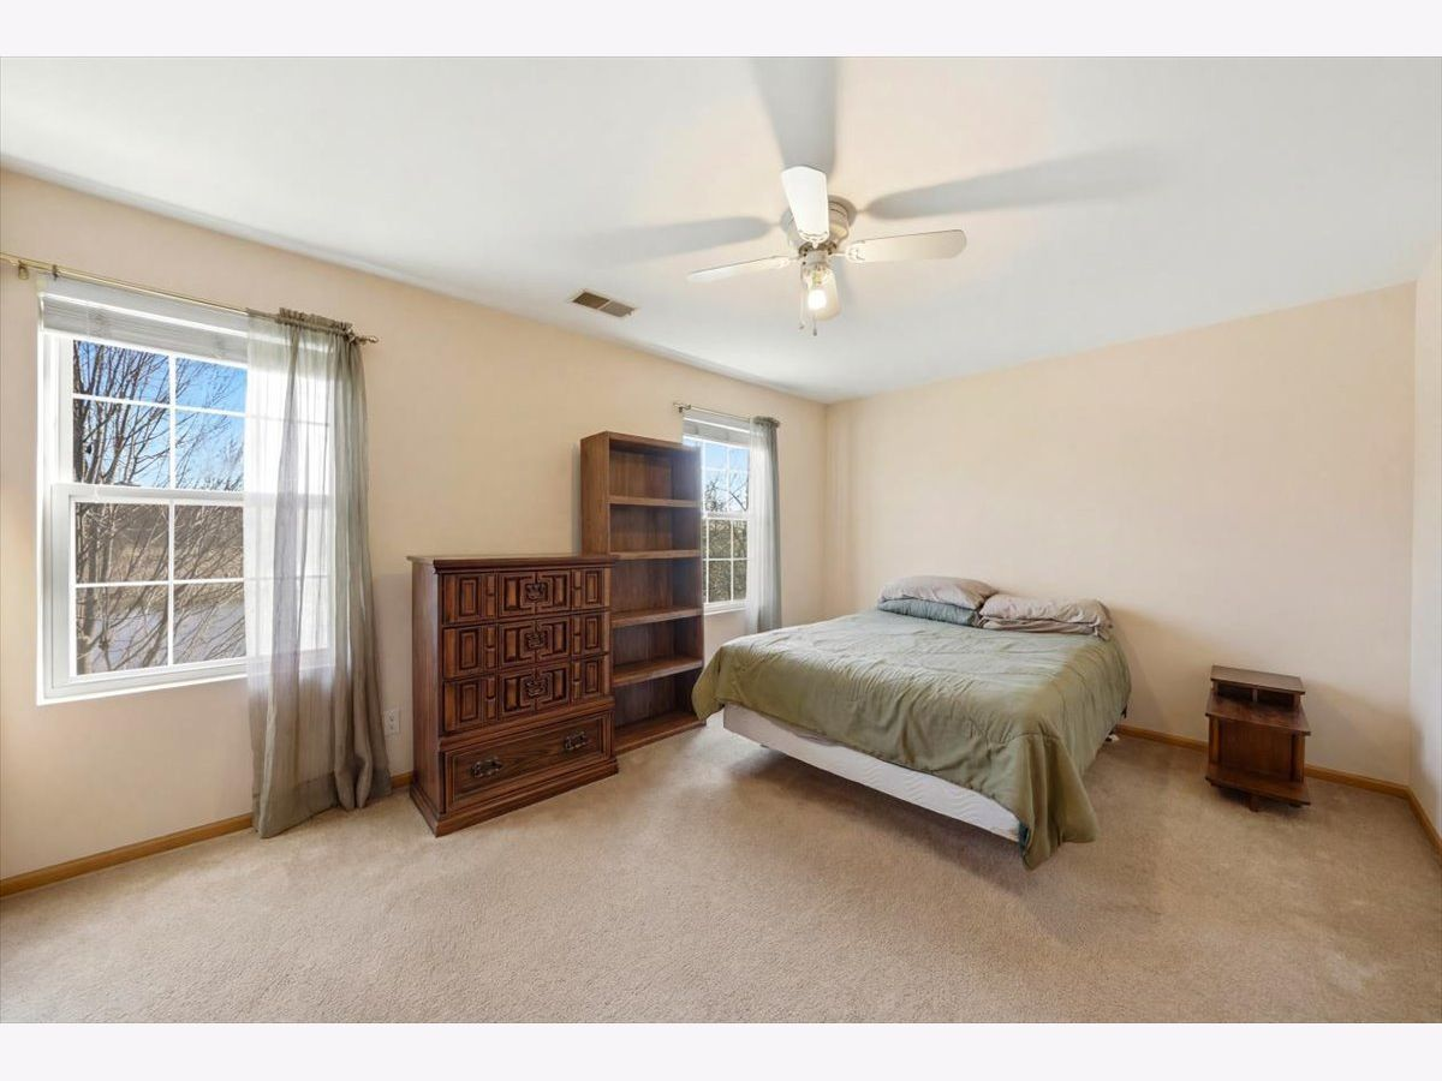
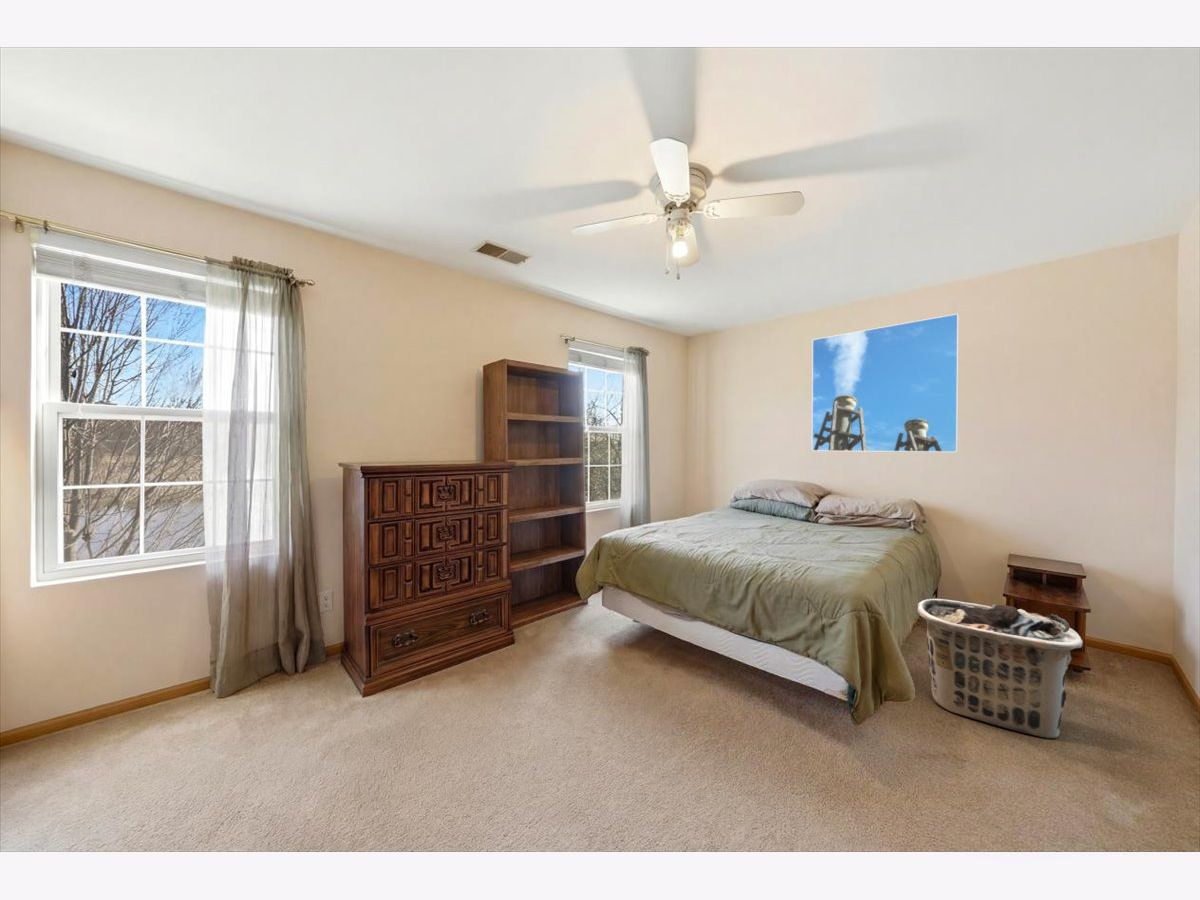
+ clothes hamper [917,598,1084,739]
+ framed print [811,313,960,453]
